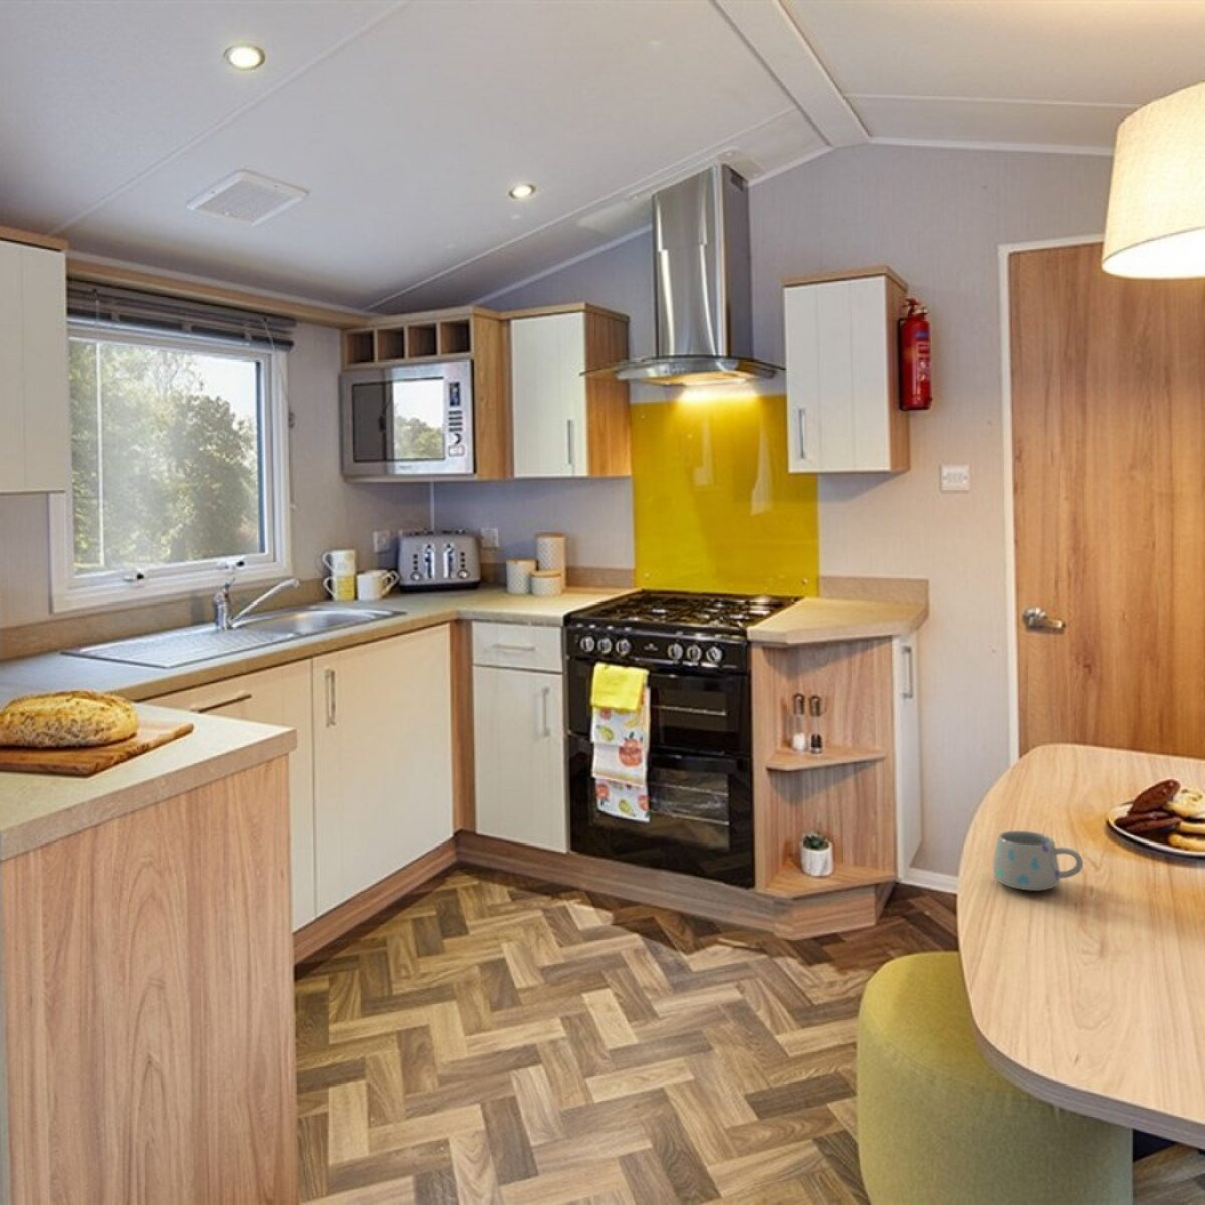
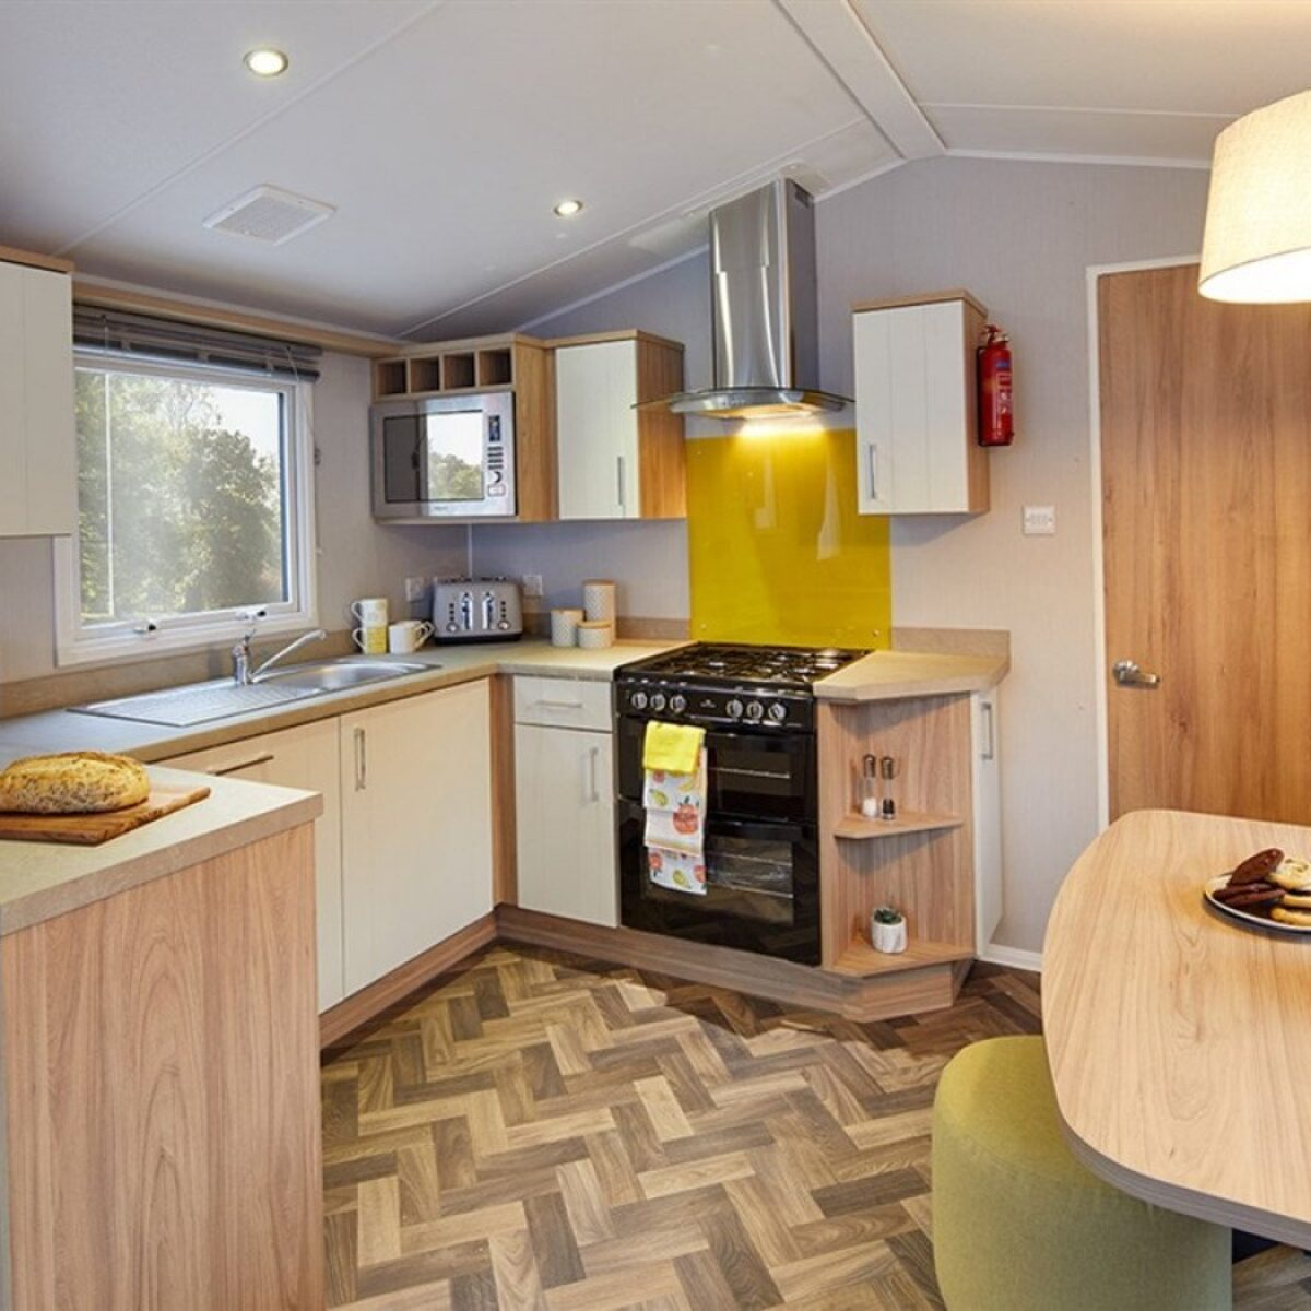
- mug [992,831,1085,892]
